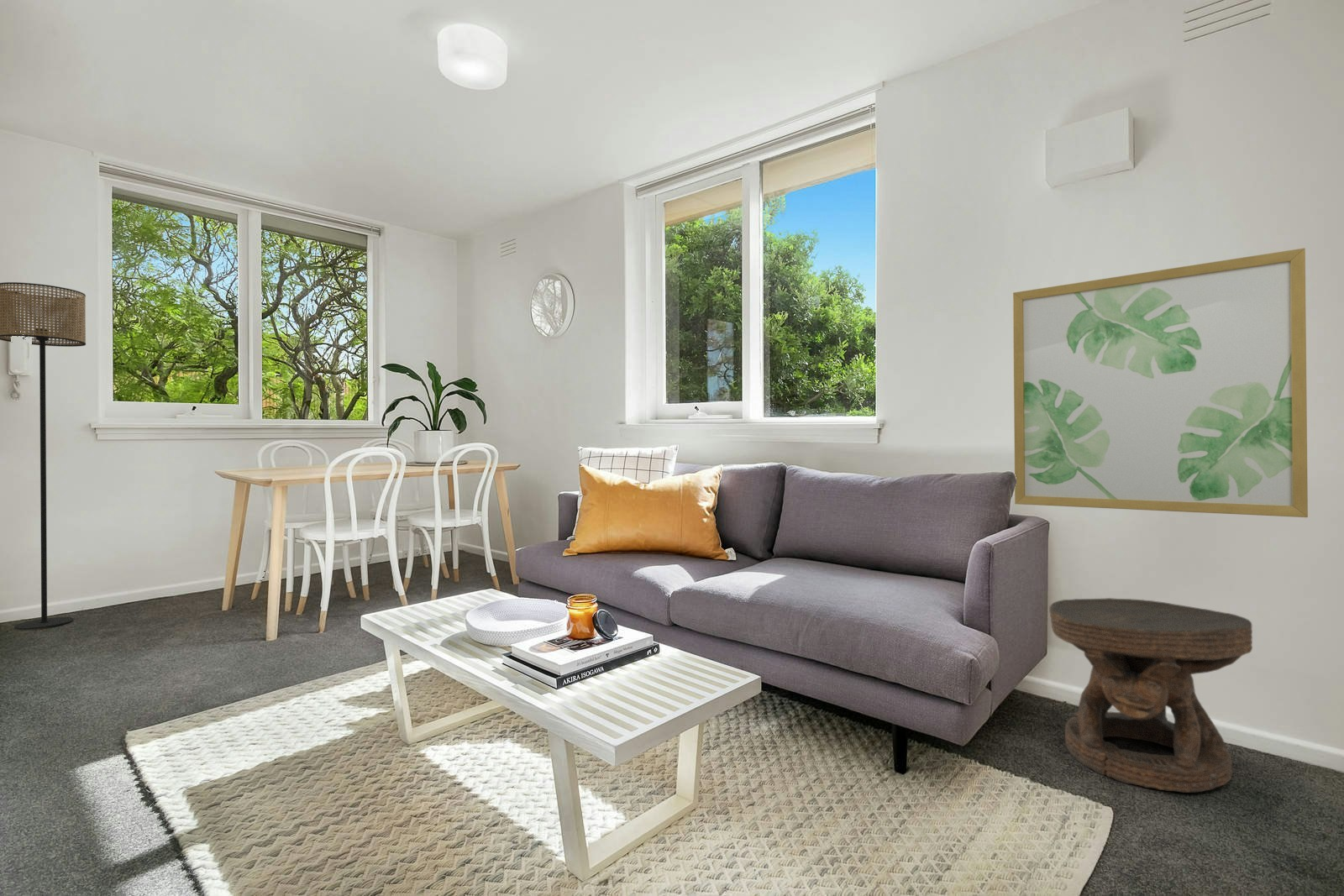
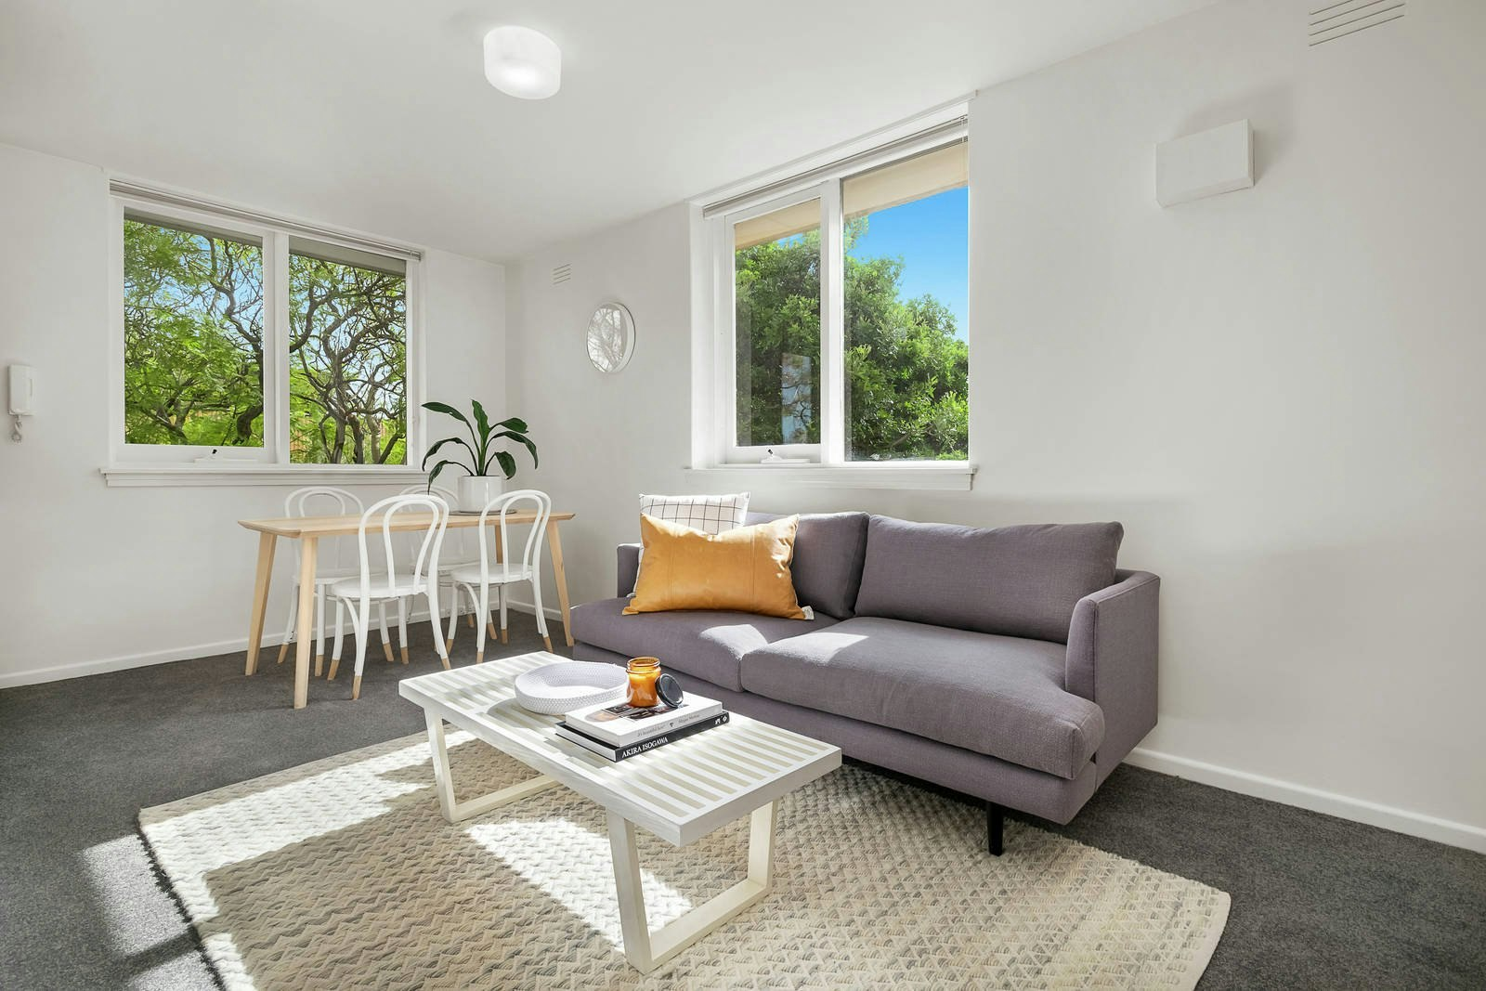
- wall art [1012,248,1309,518]
- carved stool [1048,597,1253,794]
- floor lamp [0,281,87,631]
